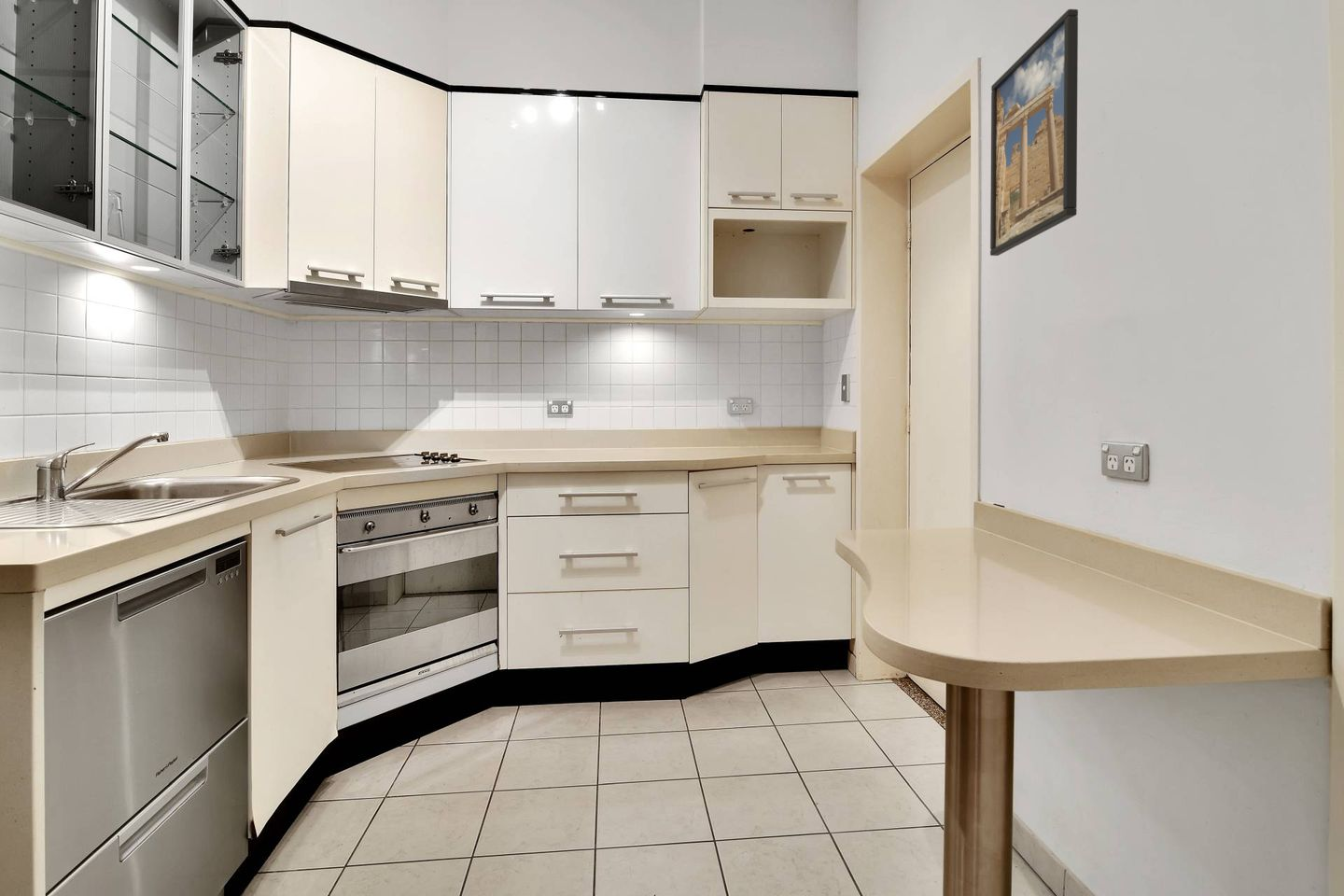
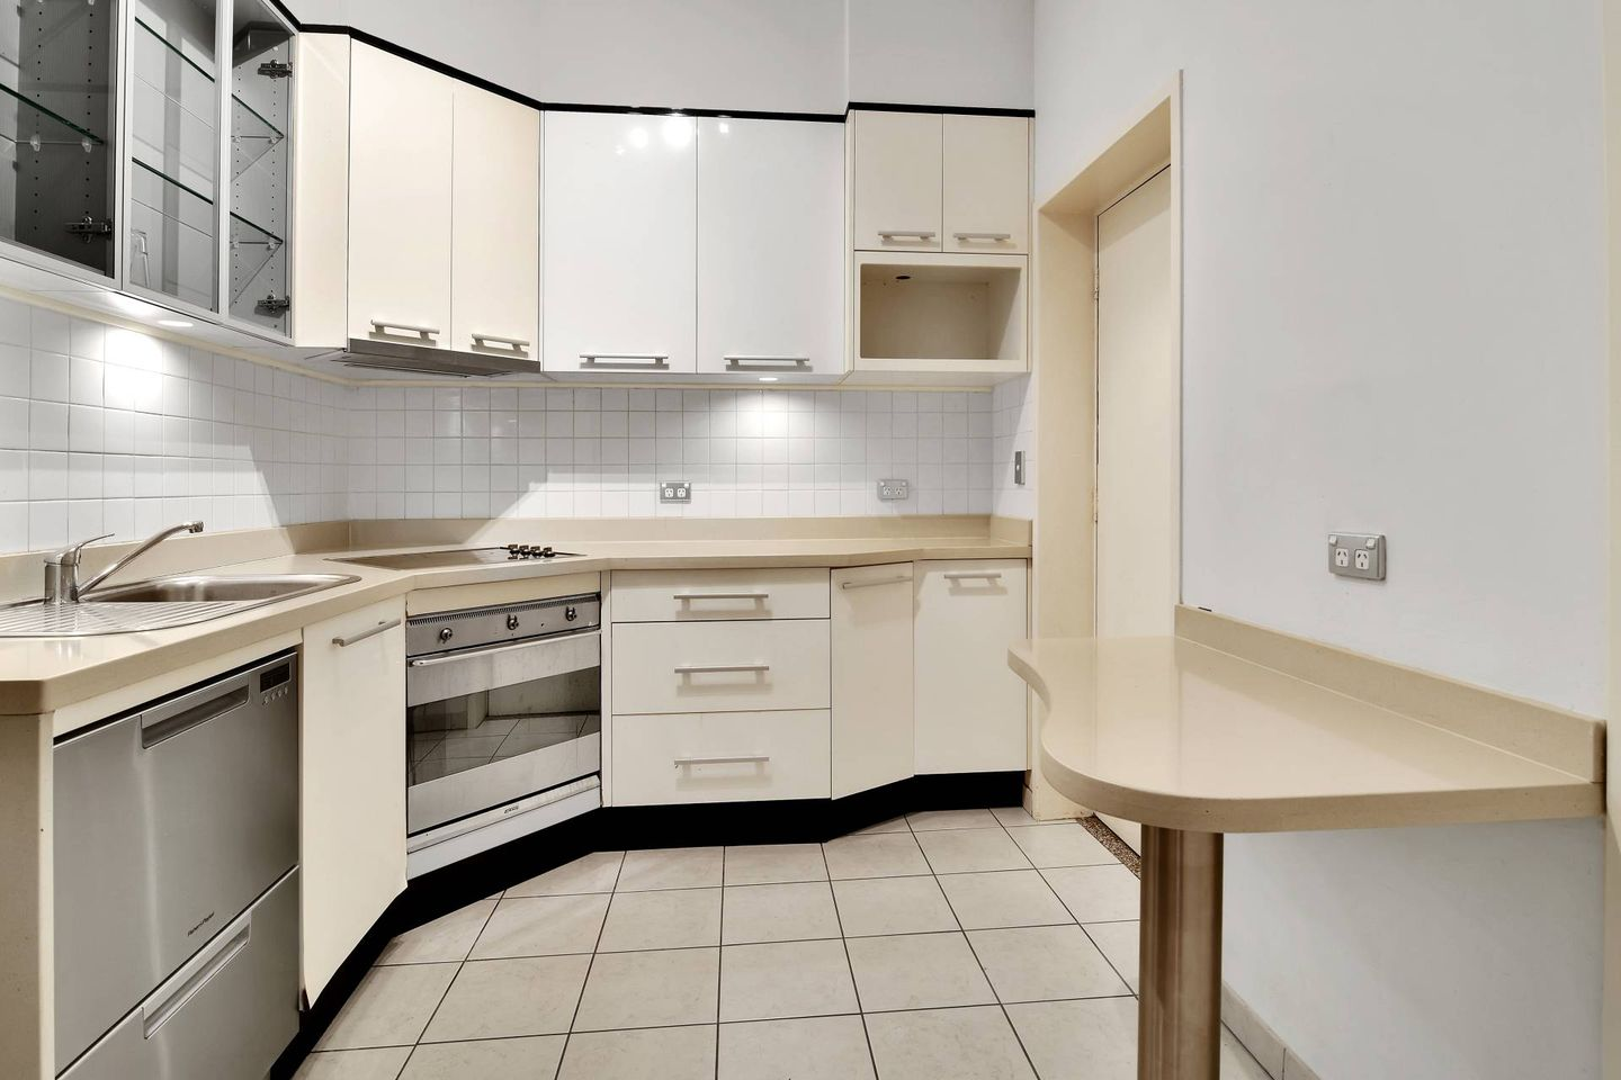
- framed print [989,8,1079,257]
